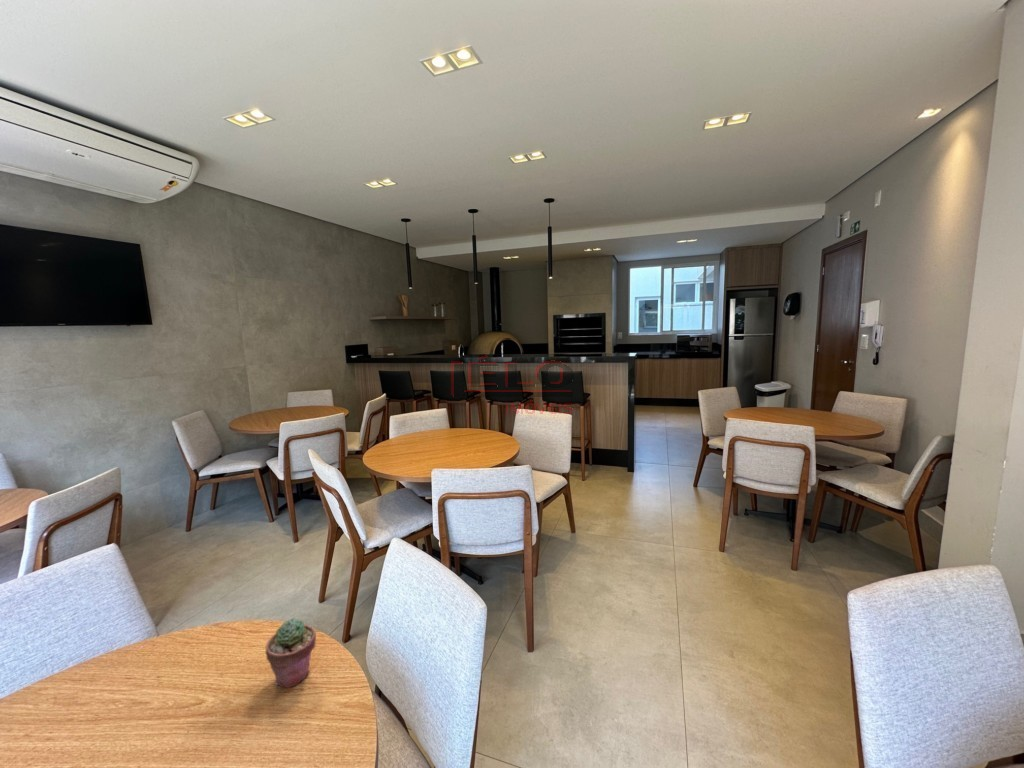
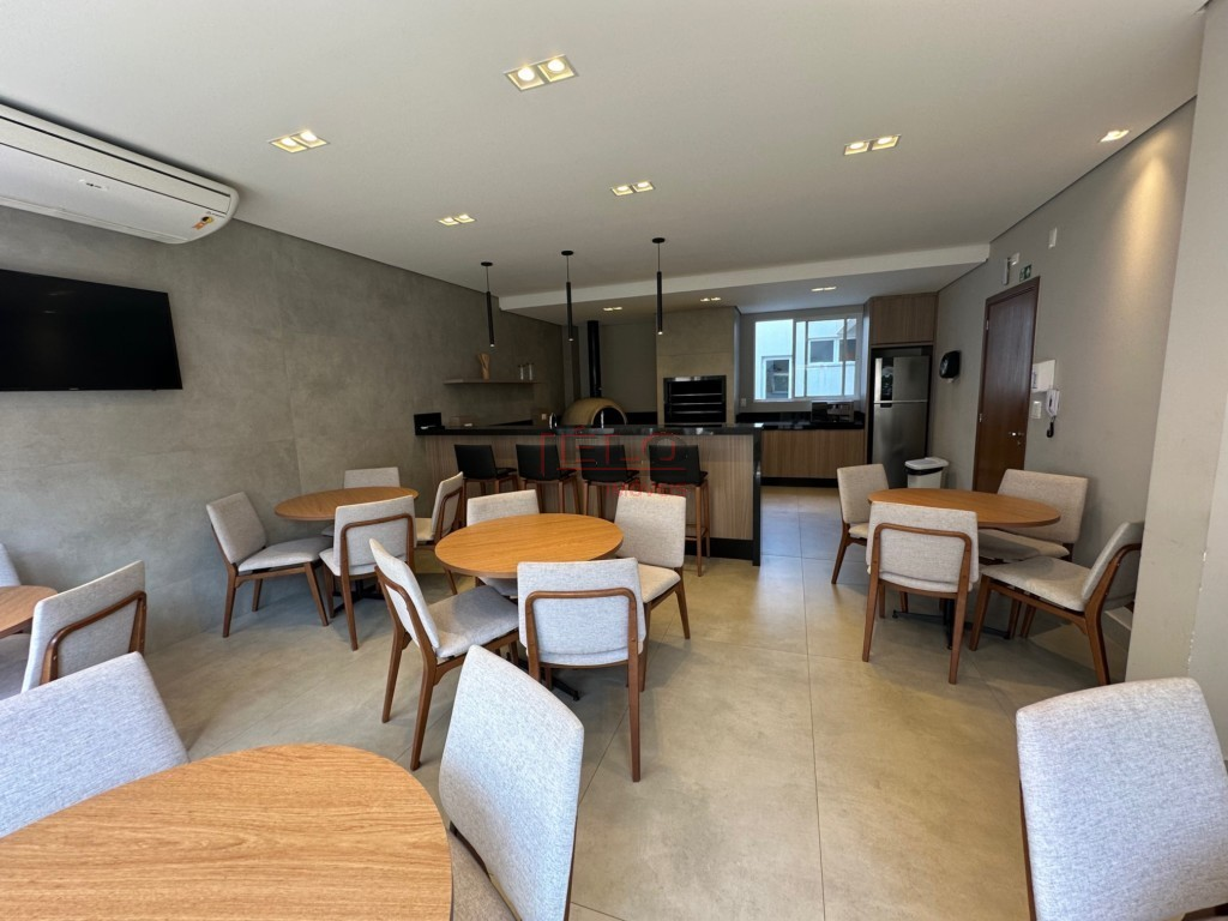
- potted succulent [265,617,317,689]
